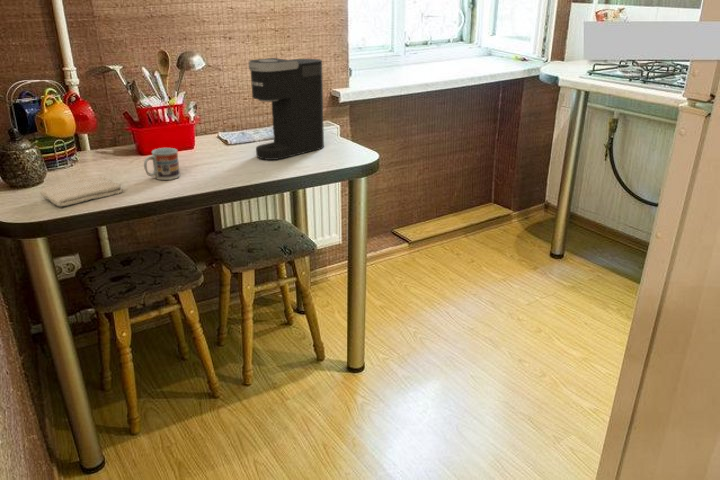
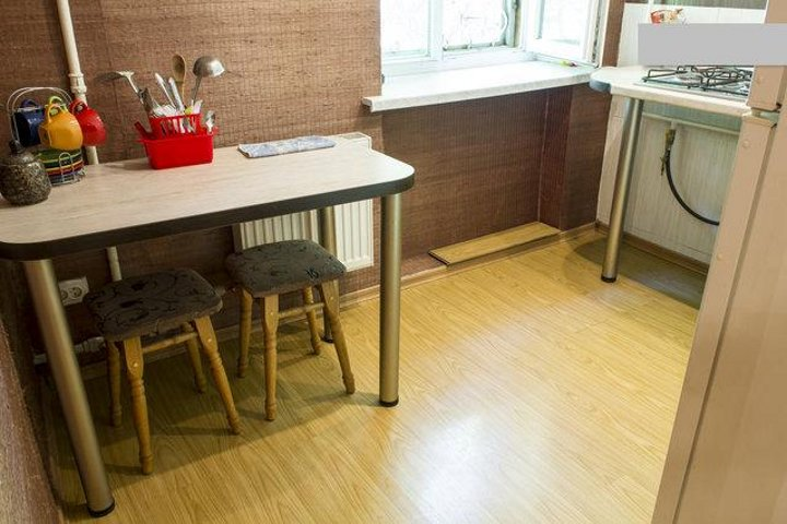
- cup [143,147,181,181]
- coffee maker [247,57,325,161]
- washcloth [39,175,123,208]
